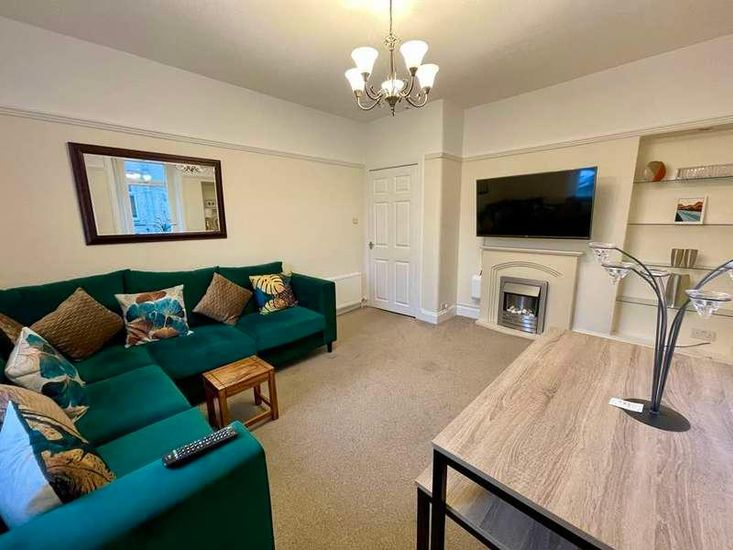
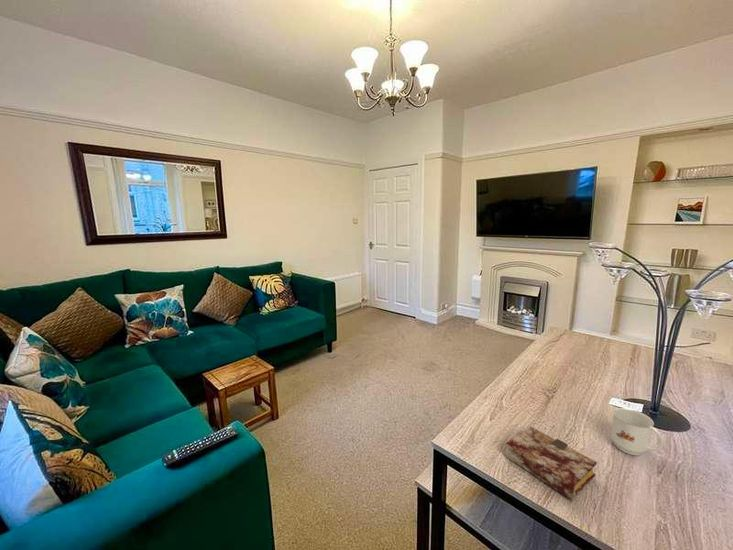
+ mug [610,407,665,456]
+ book [504,425,598,502]
